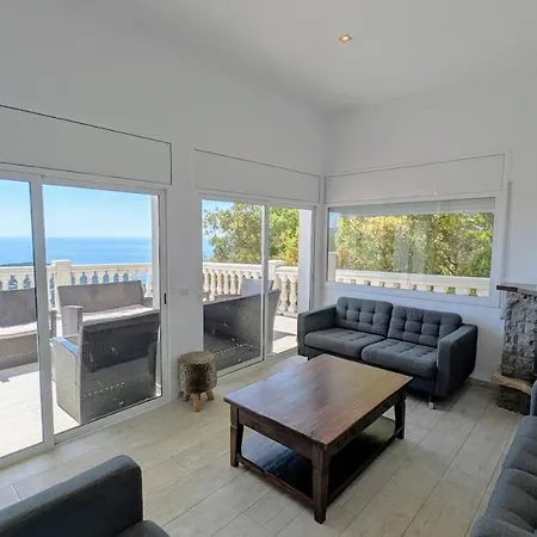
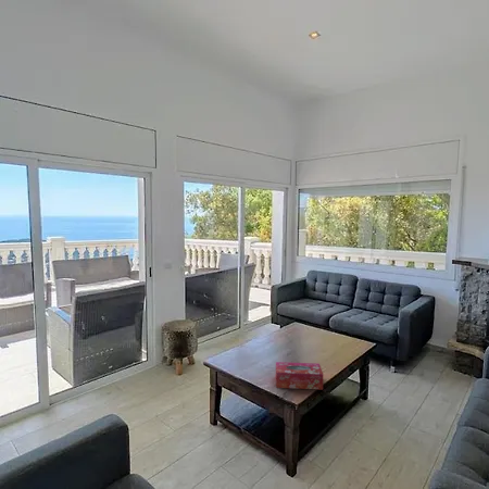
+ tissue box [275,361,324,390]
